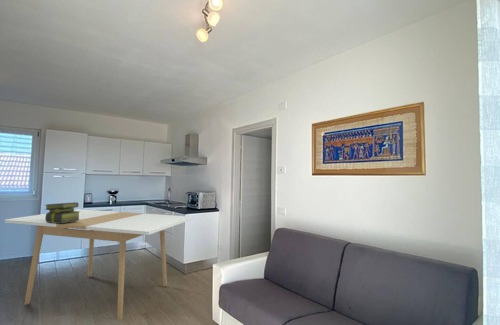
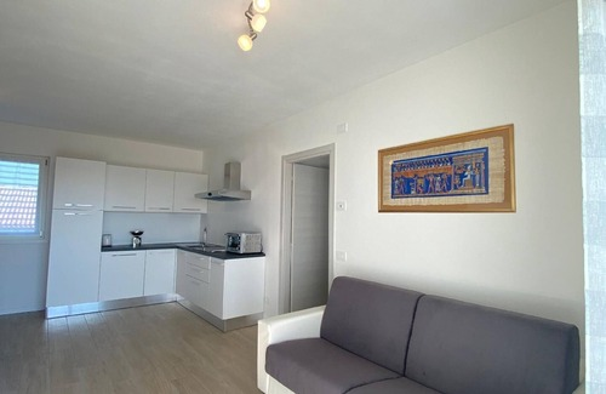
- dining table [4,208,193,321]
- stack of books [44,201,80,223]
